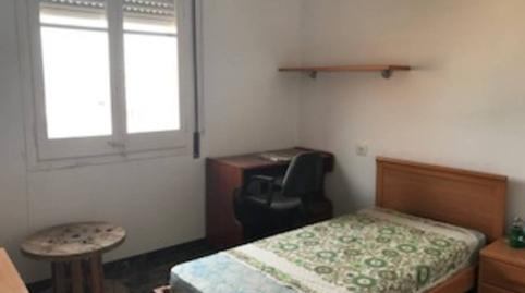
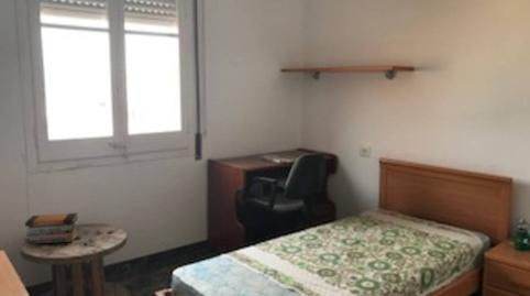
+ book stack [24,211,79,245]
